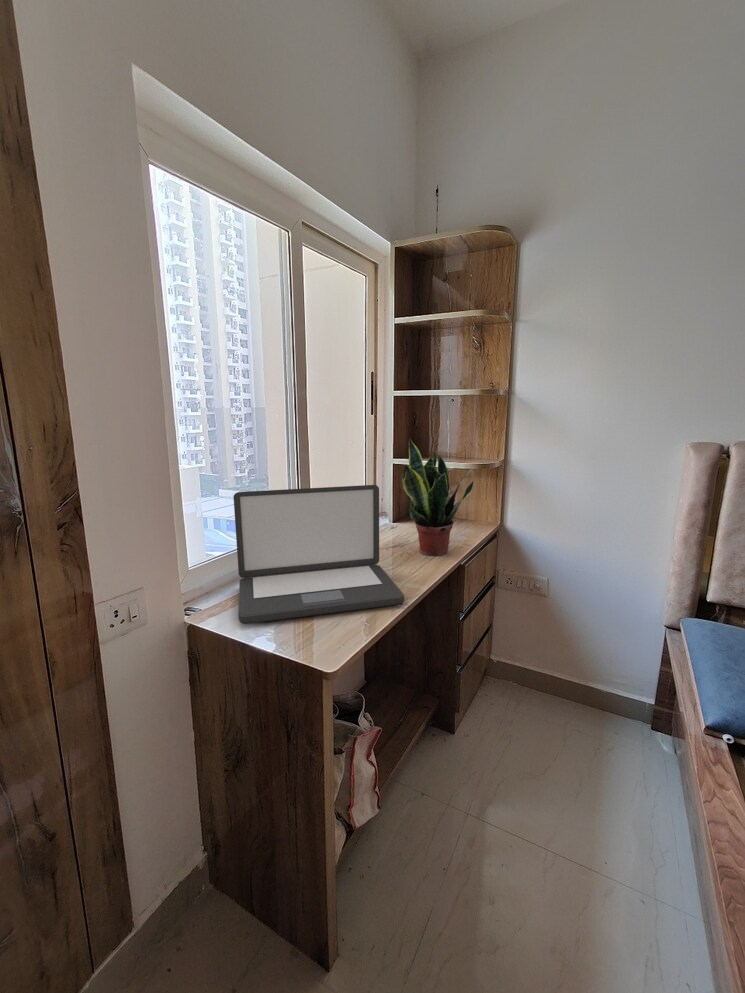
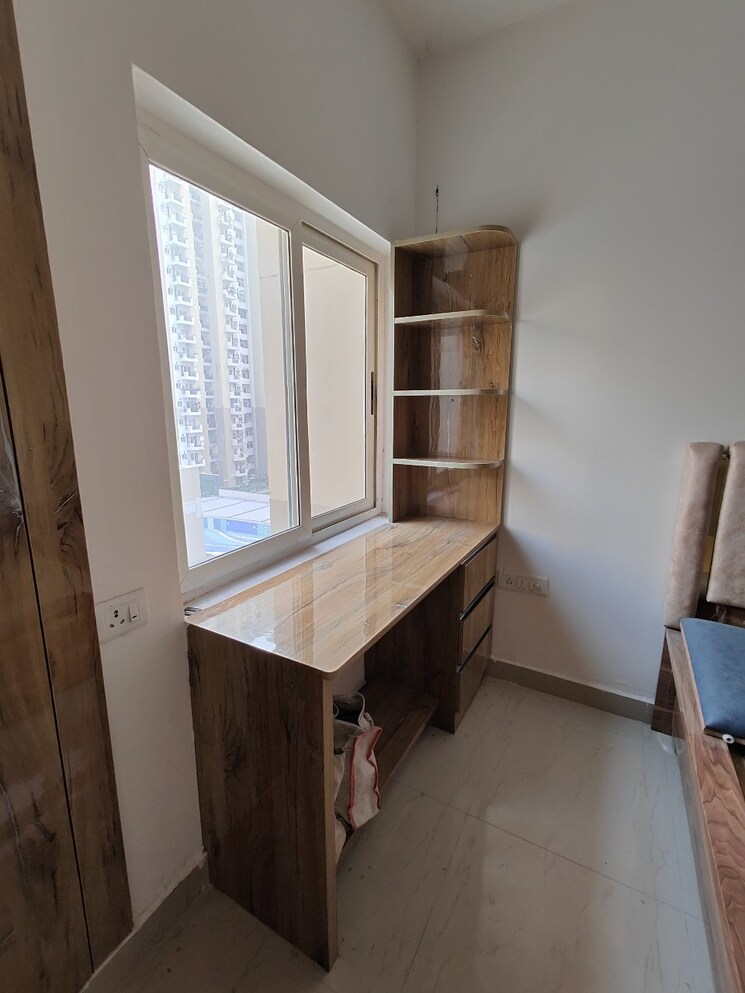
- potted plant [400,438,475,557]
- laptop [233,484,405,625]
